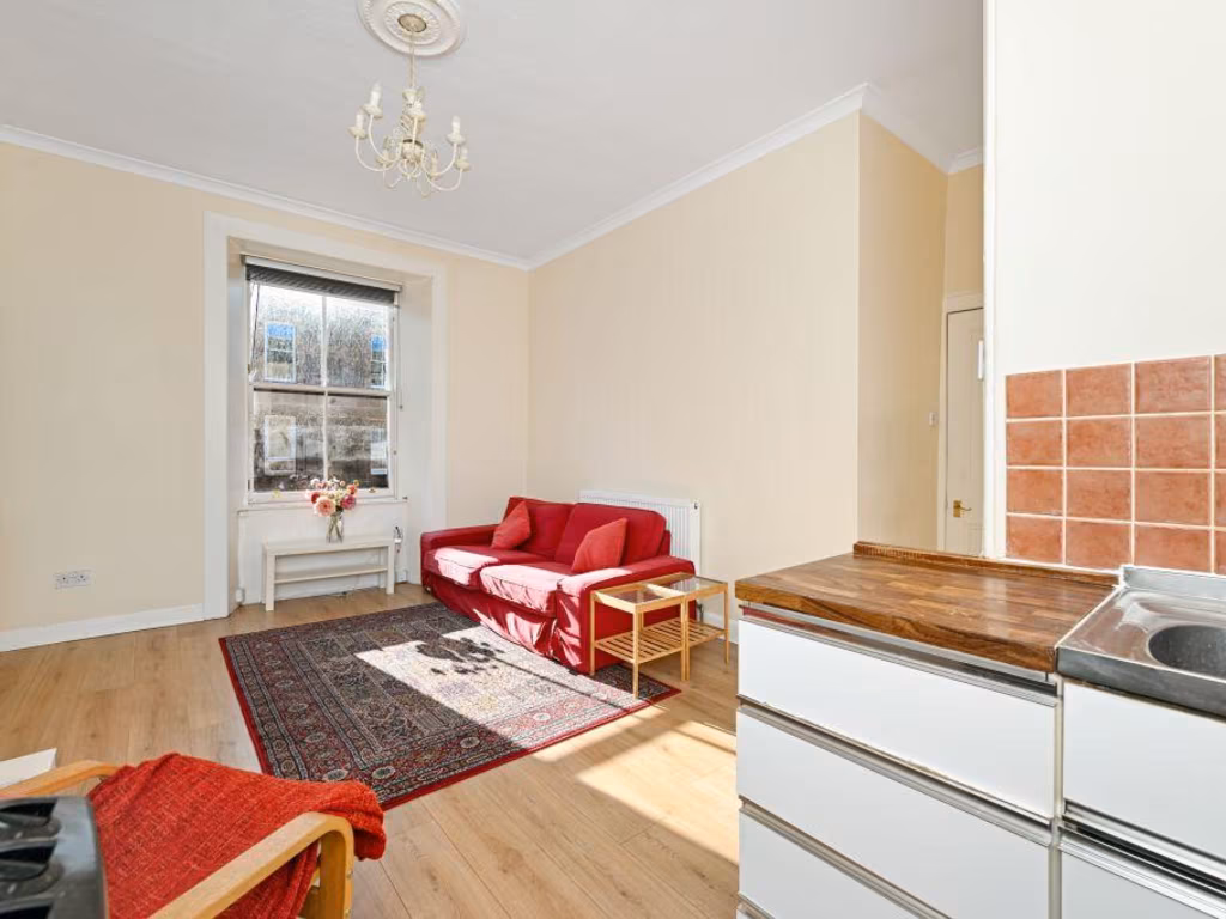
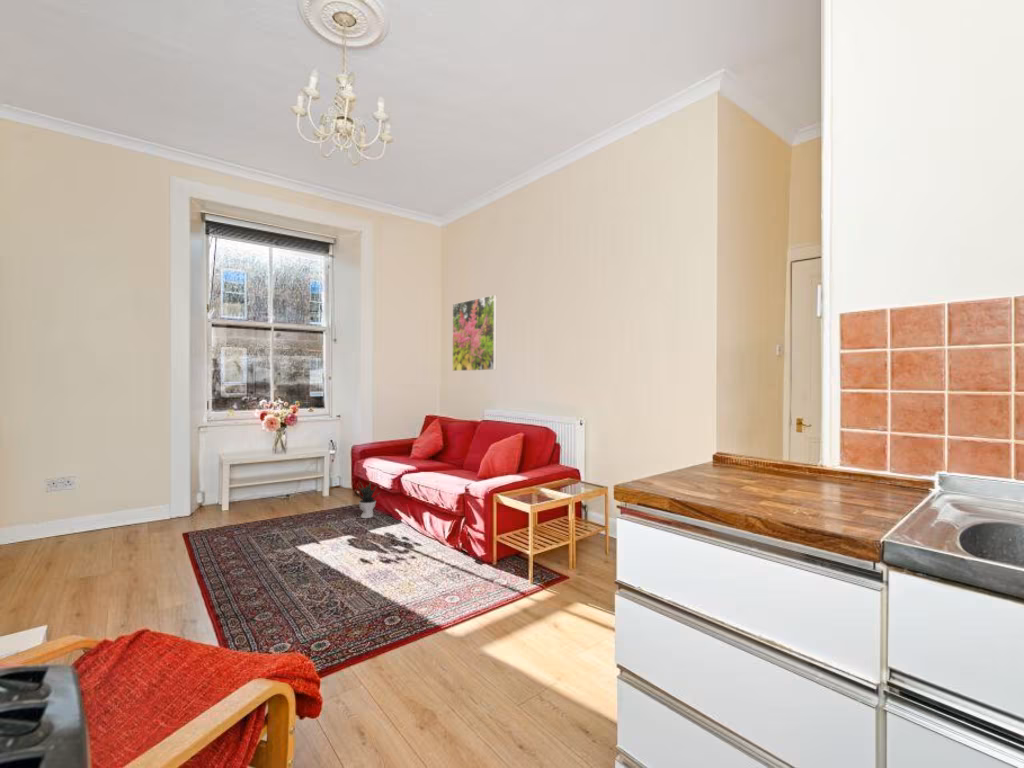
+ potted plant [356,481,382,519]
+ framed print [451,294,497,372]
